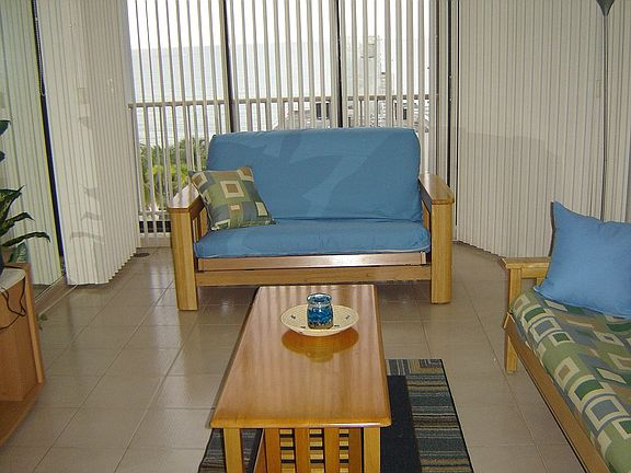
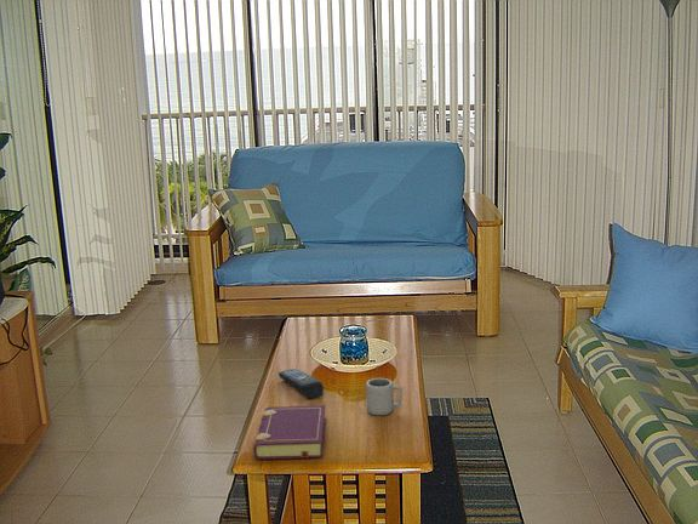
+ cup [365,377,404,416]
+ book [252,404,327,461]
+ remote control [278,368,325,400]
